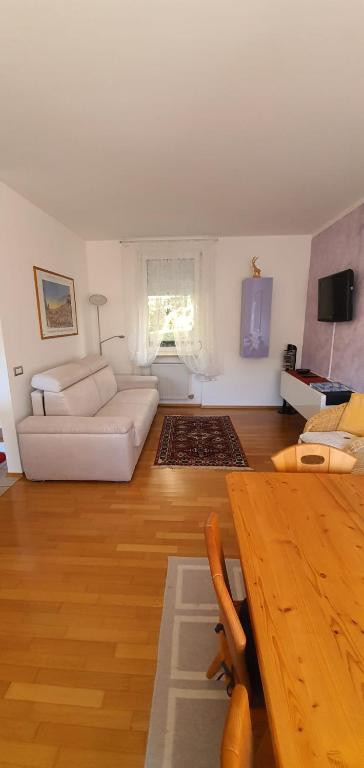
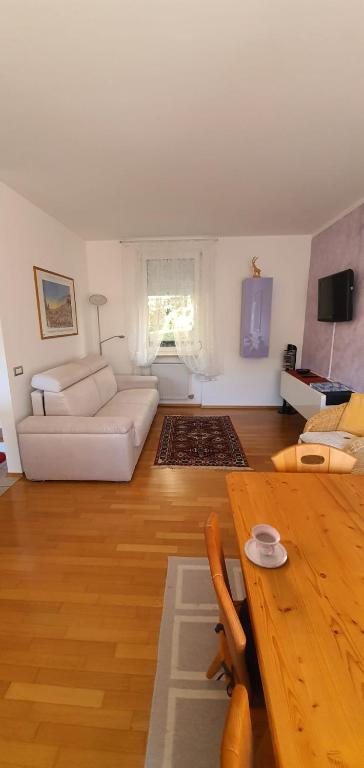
+ teacup [244,523,288,569]
